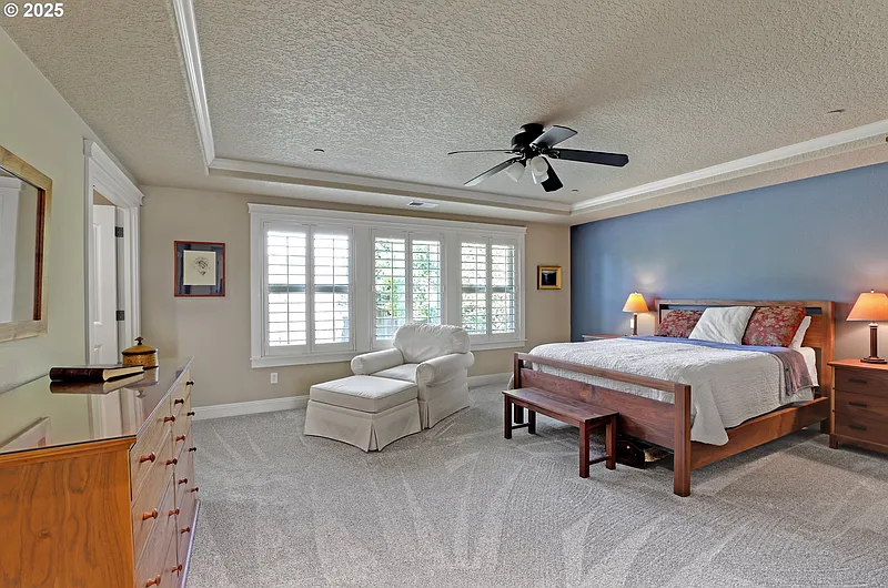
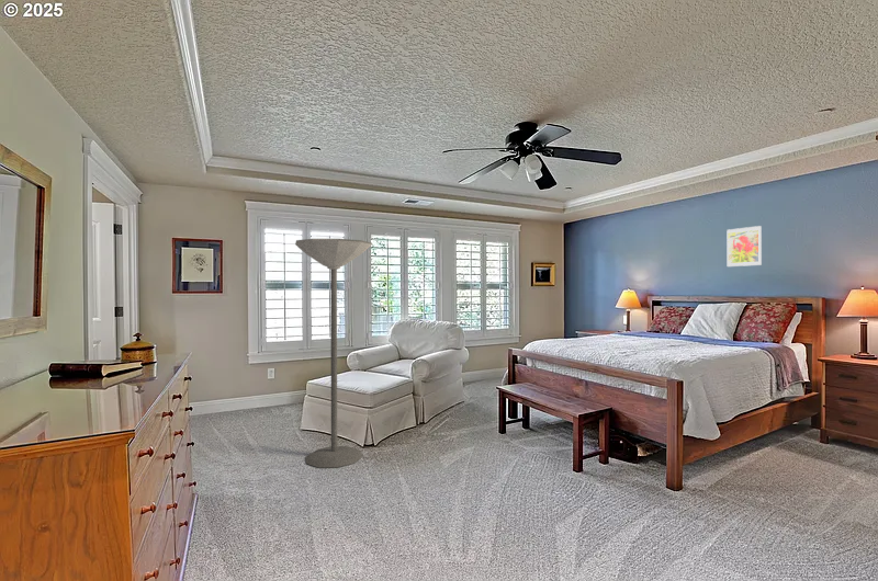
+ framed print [725,225,763,267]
+ floor lamp [294,238,373,469]
